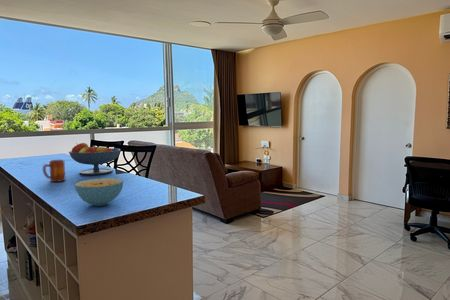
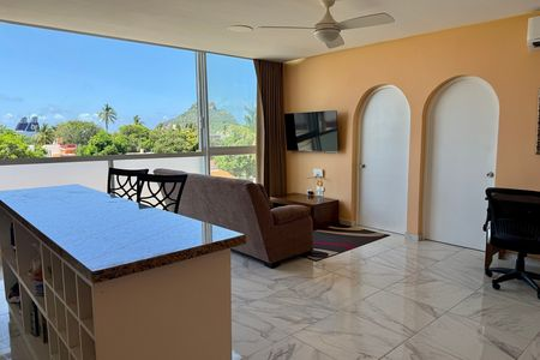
- fruit bowl [68,142,122,176]
- cereal bowl [74,177,124,207]
- mug [42,159,66,183]
